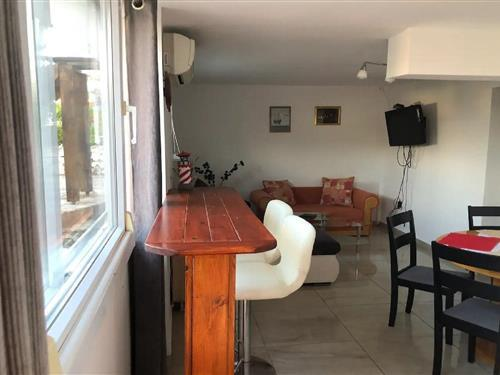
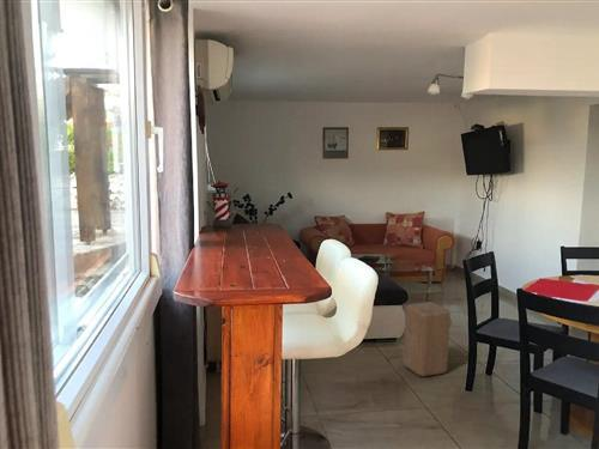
+ stool [403,301,450,378]
